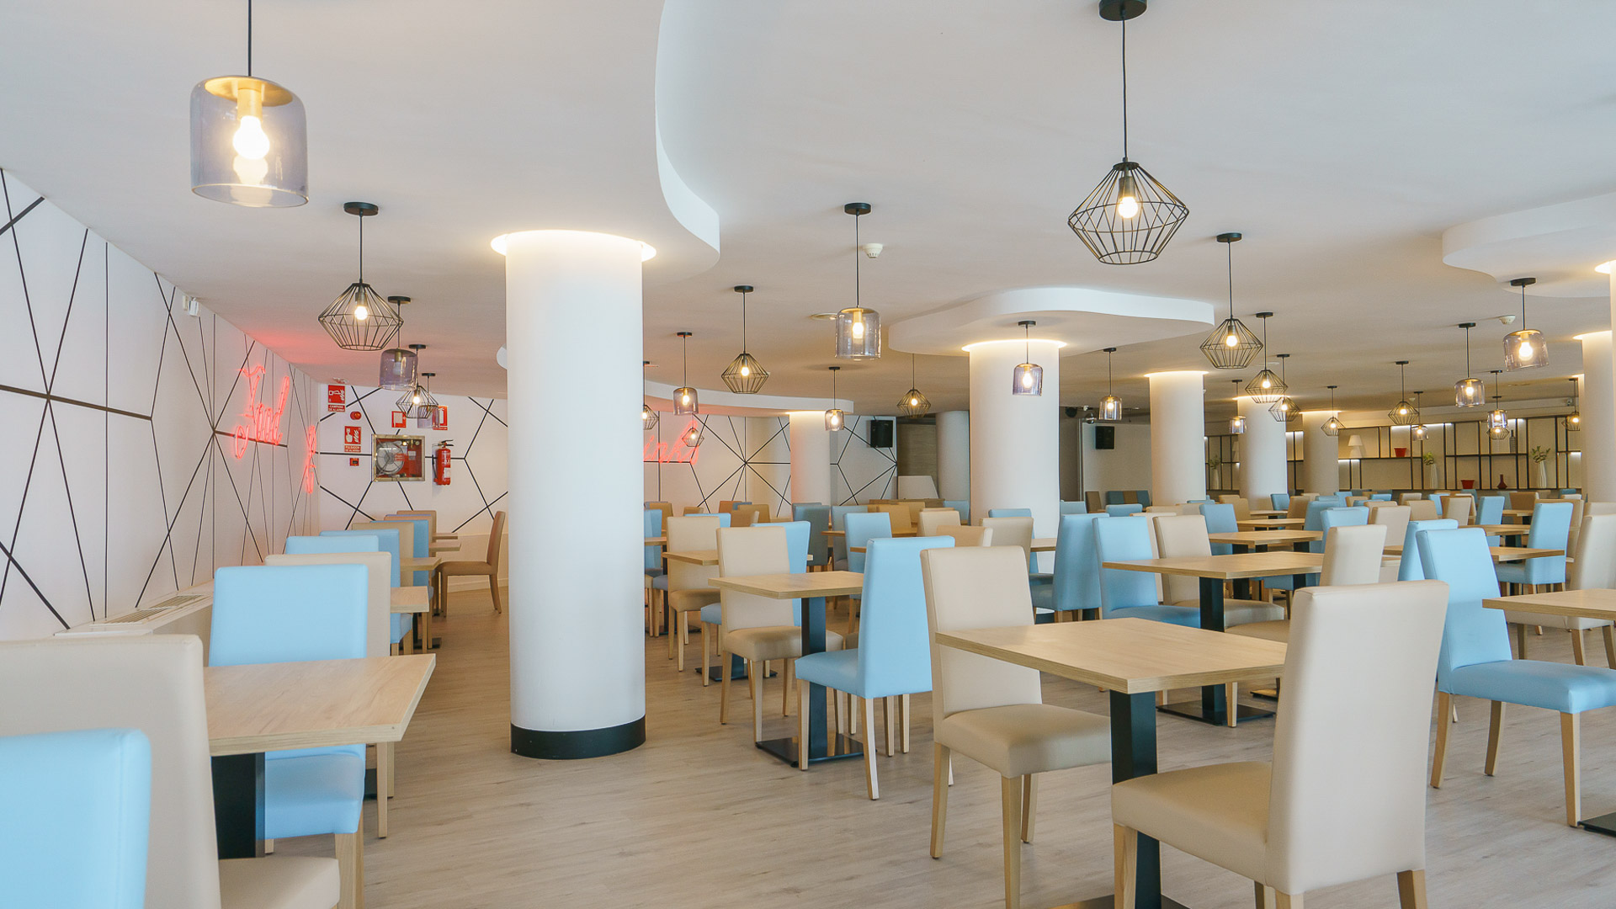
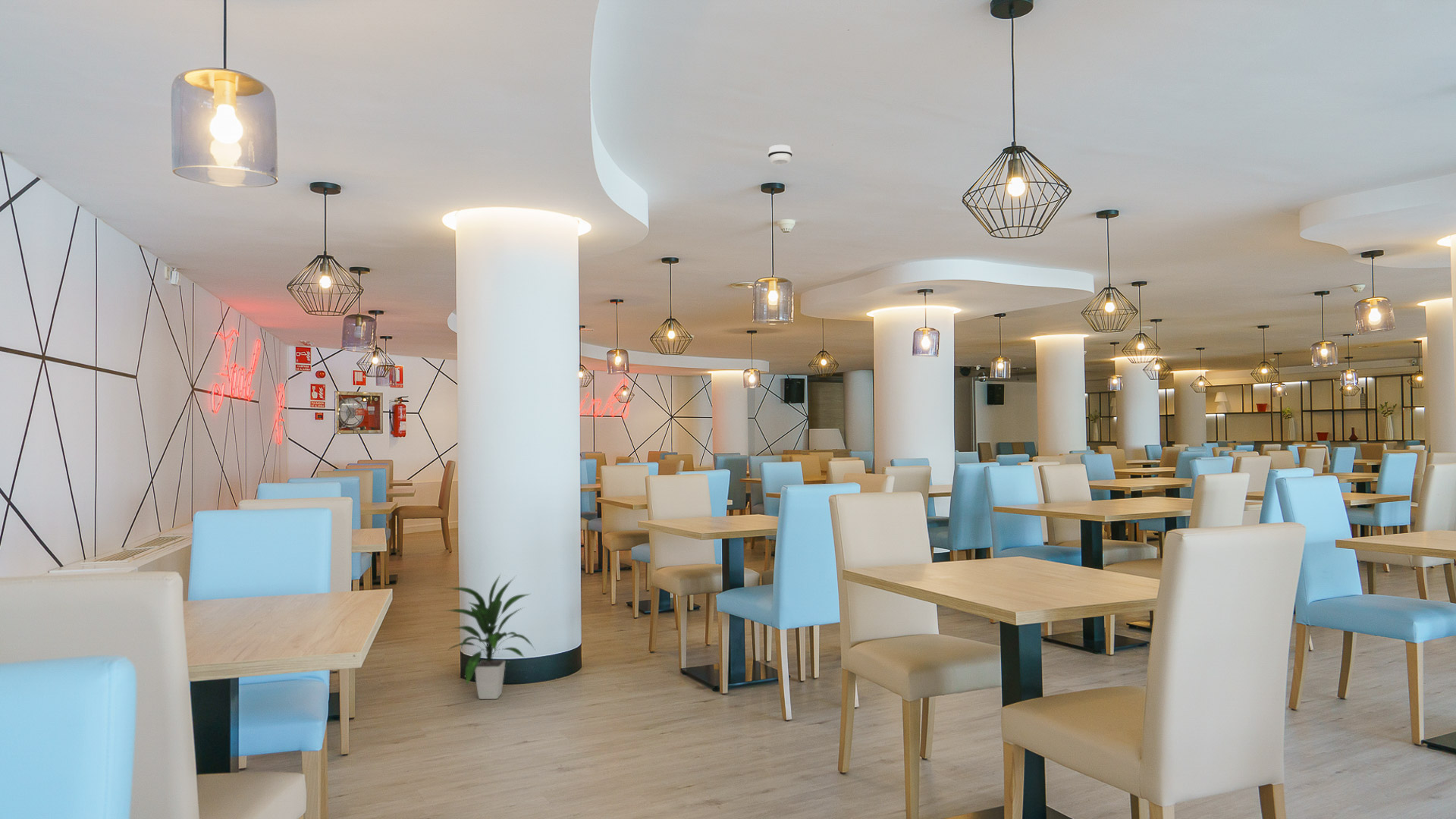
+ smoke detector [767,144,793,165]
+ indoor plant [440,573,537,700]
